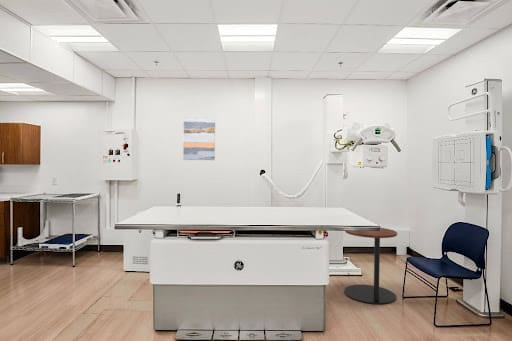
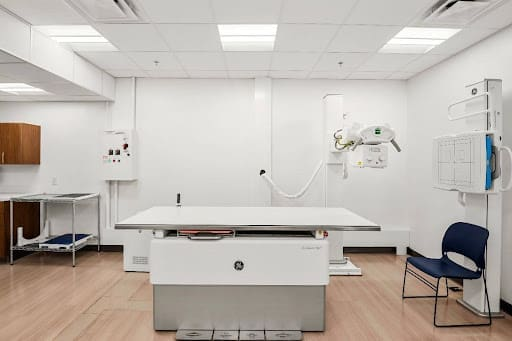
- side table [343,227,398,305]
- wall art [182,117,216,161]
